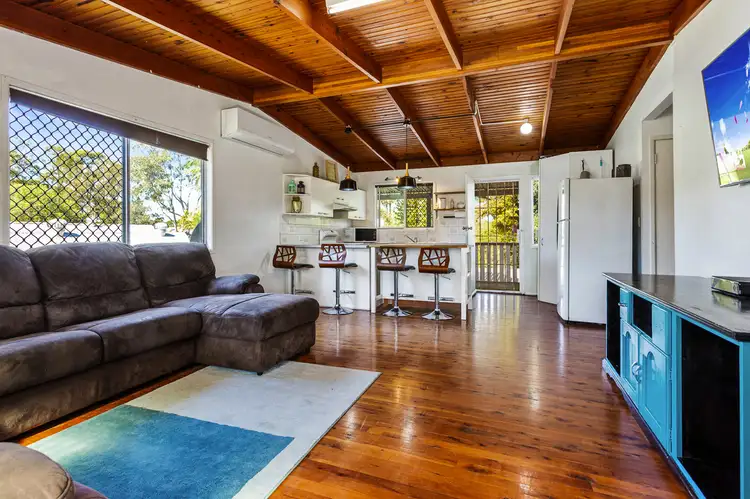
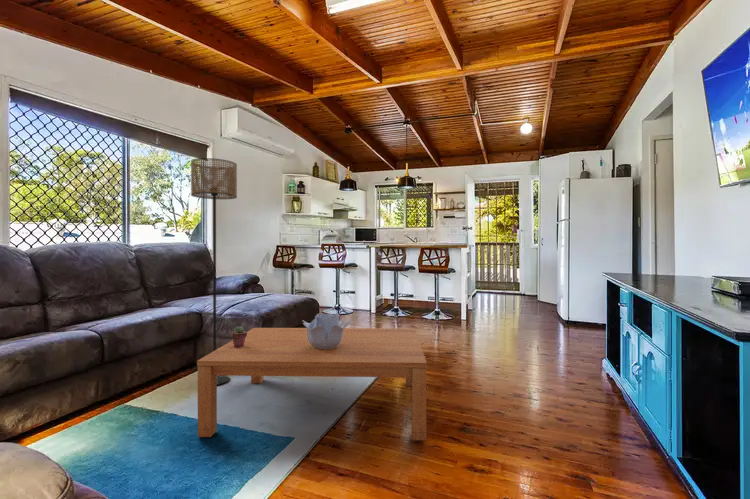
+ coffee table [196,327,428,441]
+ potted succulent [230,325,248,347]
+ floor lamp [190,157,238,386]
+ decorative bowl [301,312,352,349]
